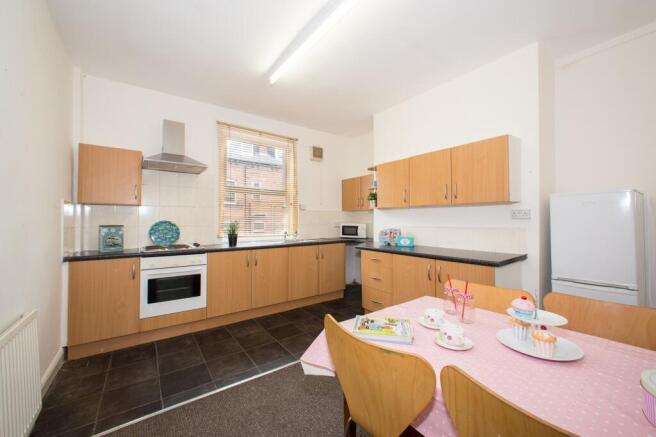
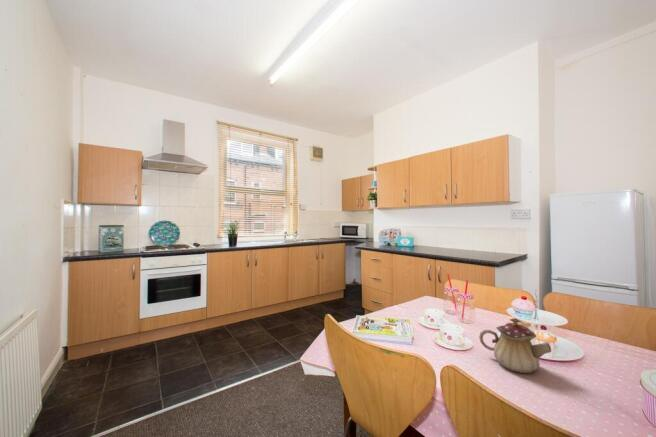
+ teapot [478,317,553,374]
